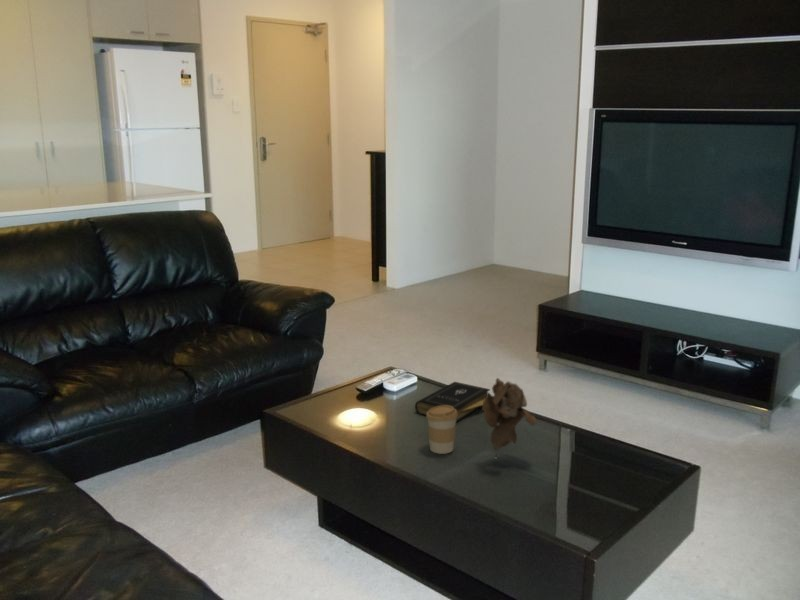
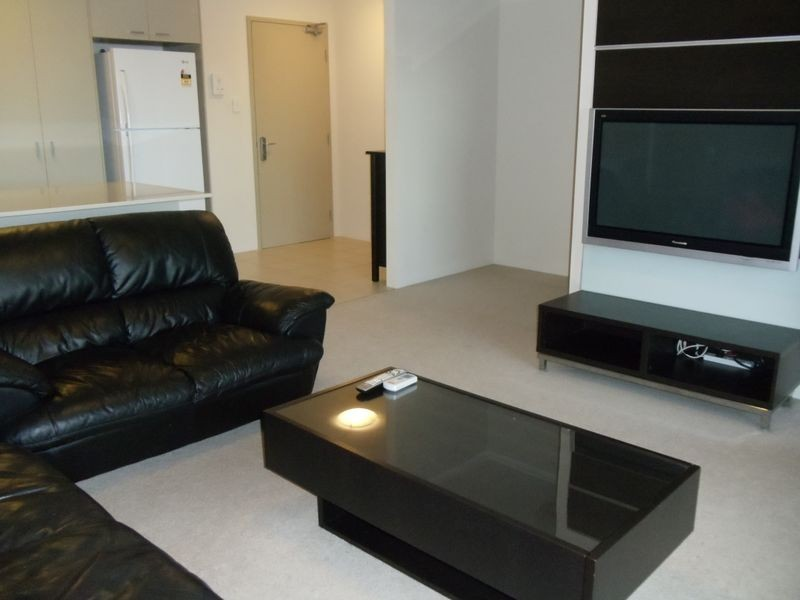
- plant [481,377,537,456]
- book [414,381,491,424]
- coffee cup [425,405,458,455]
